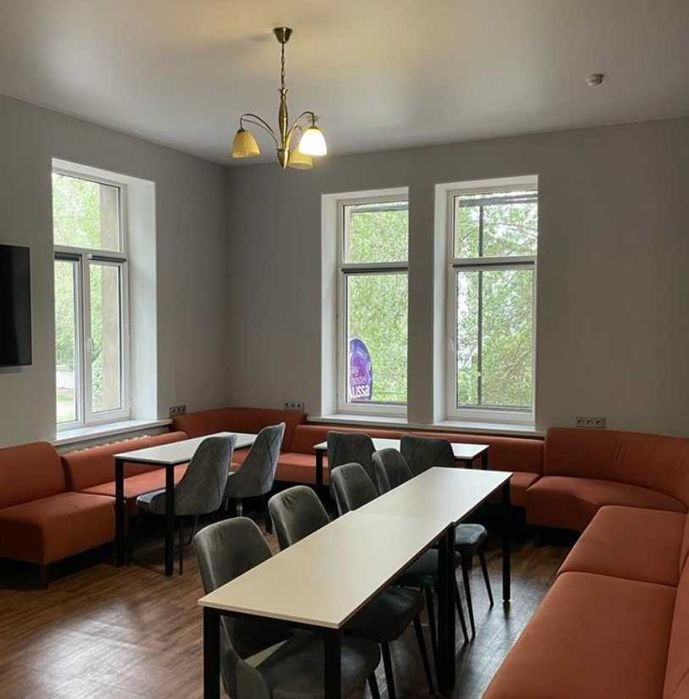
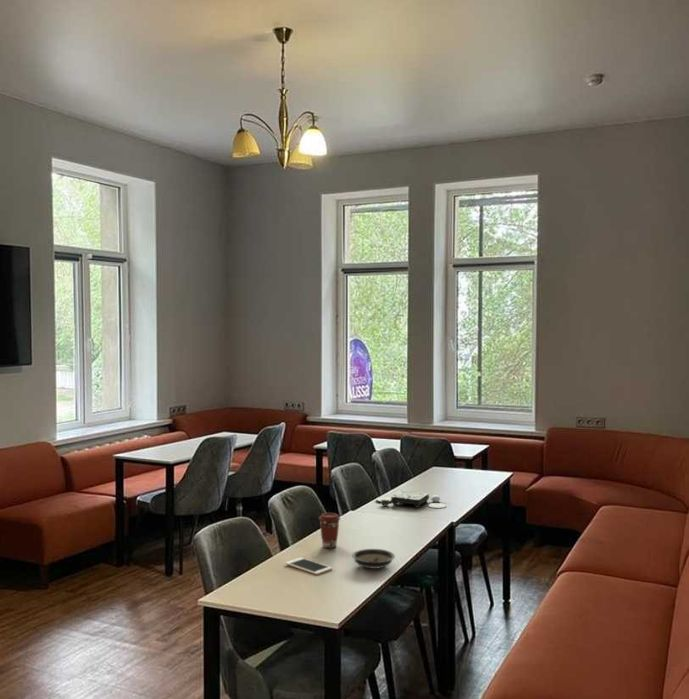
+ coffee cup [318,512,341,549]
+ saucer [351,548,396,570]
+ cell phone [284,556,333,576]
+ board game [375,490,447,510]
